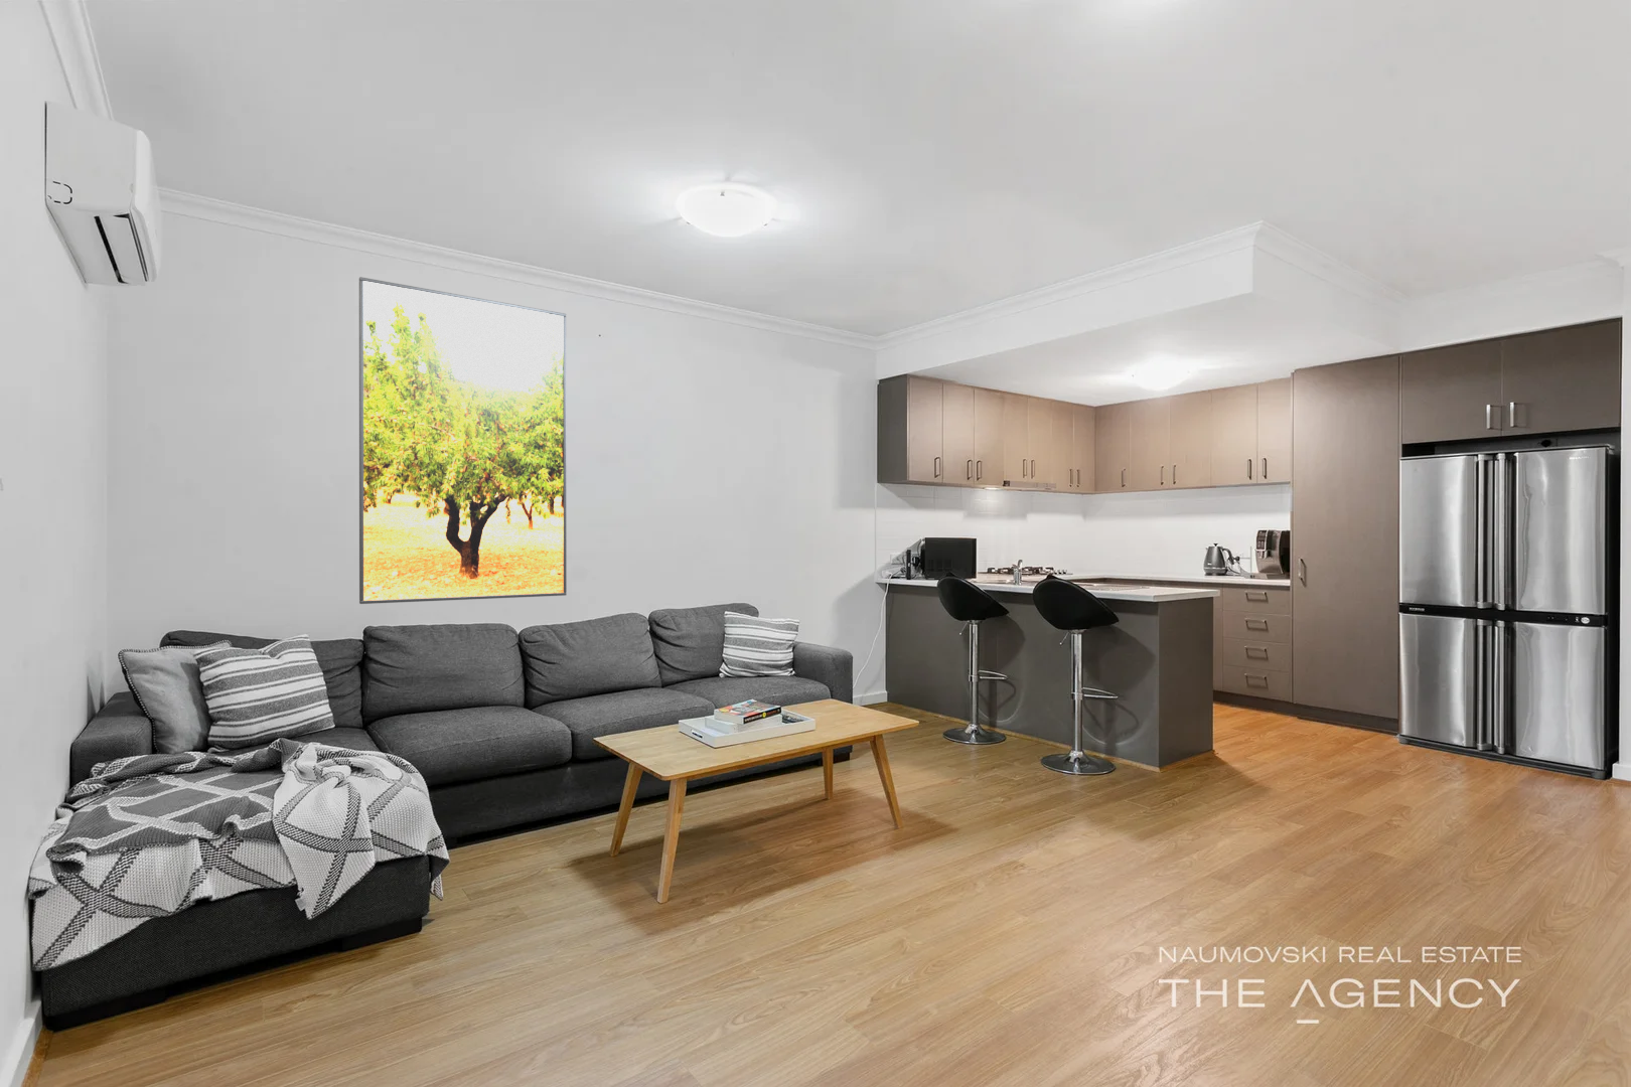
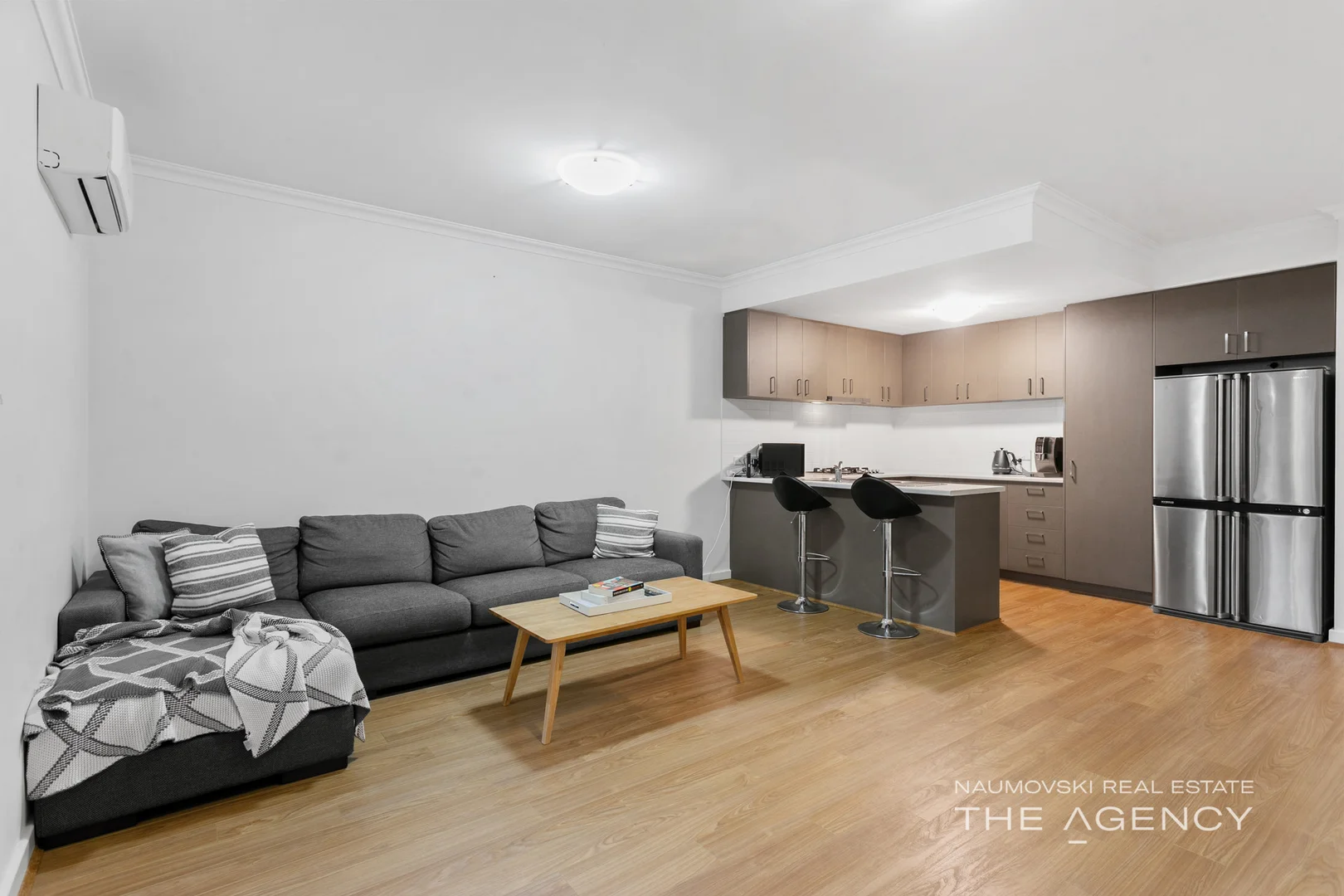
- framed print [358,275,568,605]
